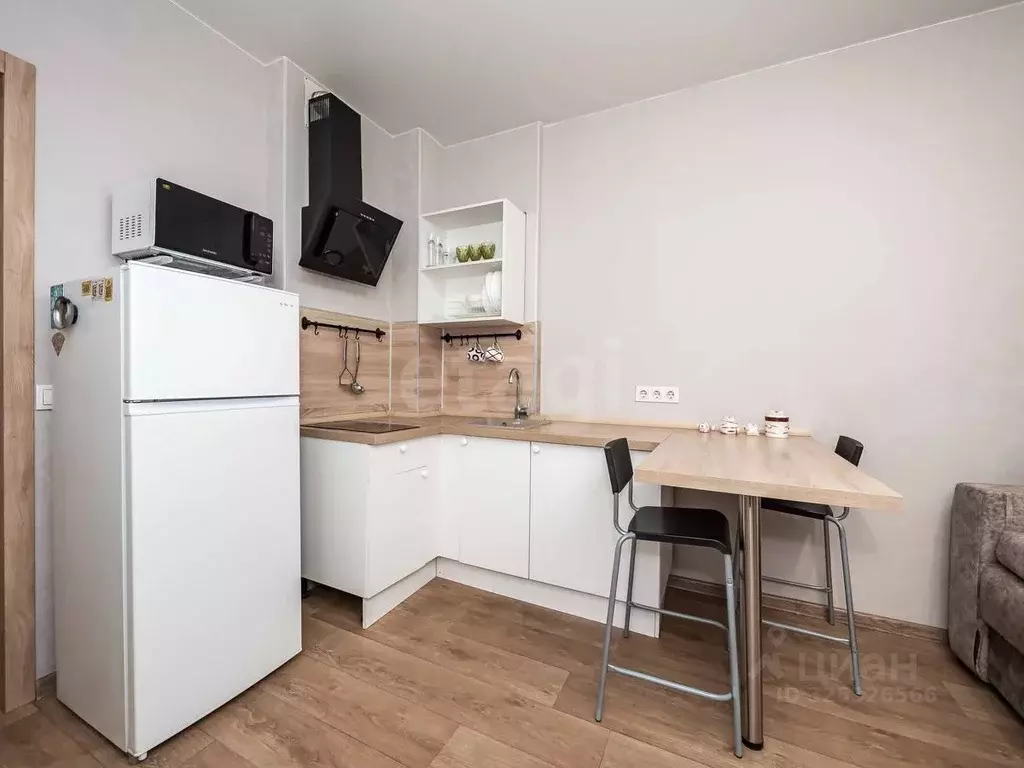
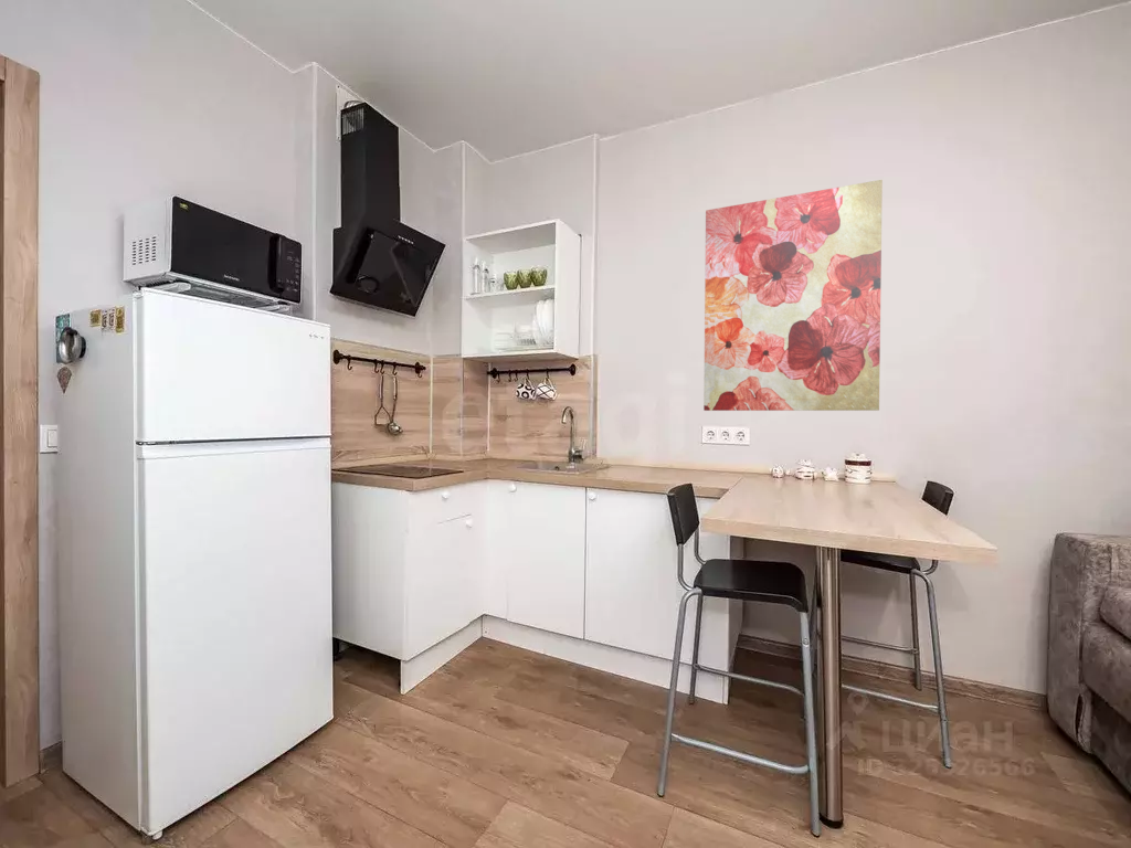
+ wall art [702,179,884,412]
